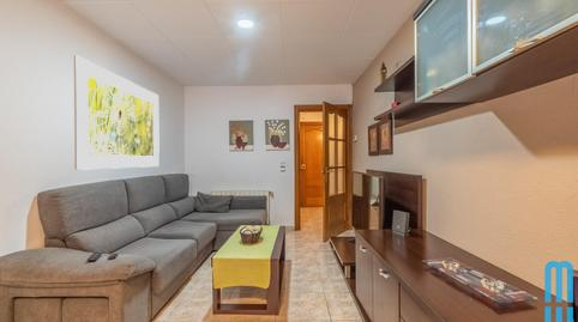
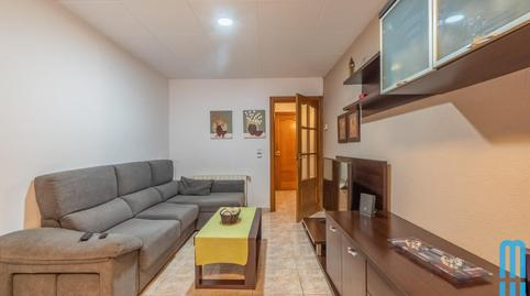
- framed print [73,54,161,171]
